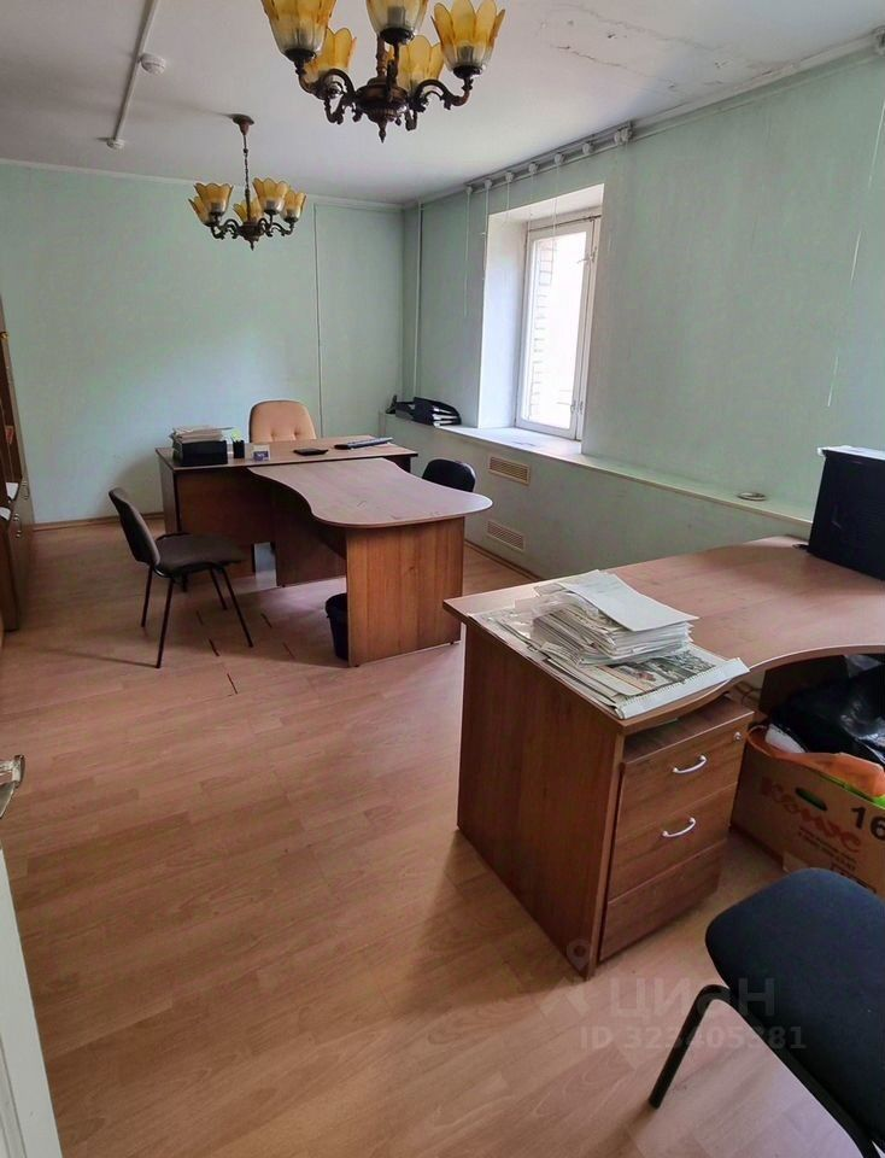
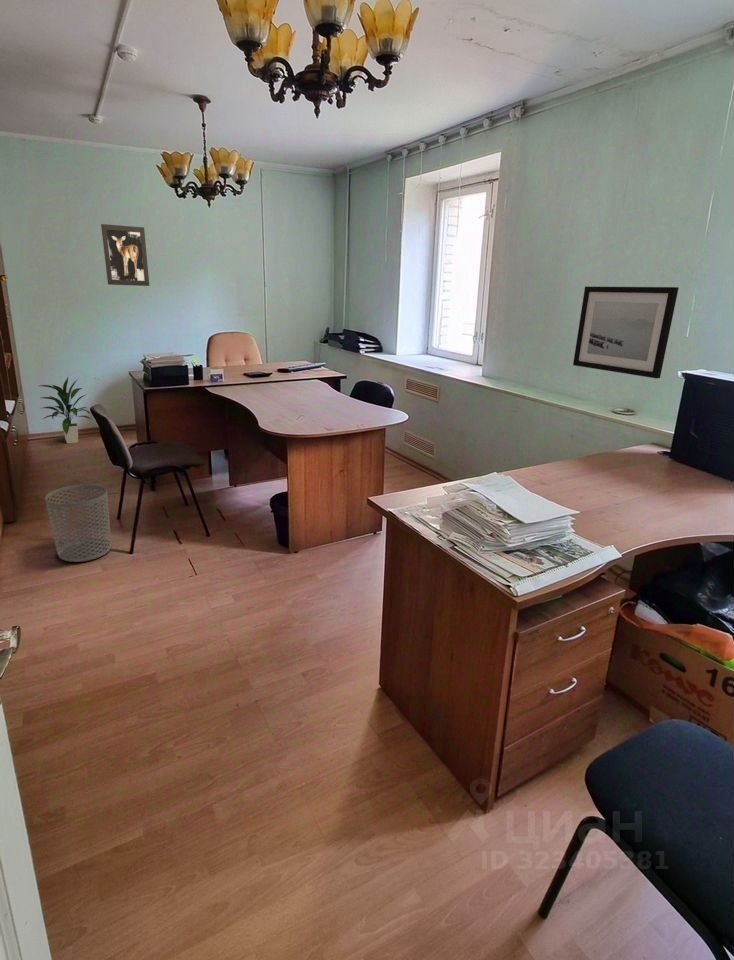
+ waste bin [44,484,112,563]
+ indoor plant [38,377,93,445]
+ wall art [572,286,680,379]
+ wall art [100,223,150,287]
